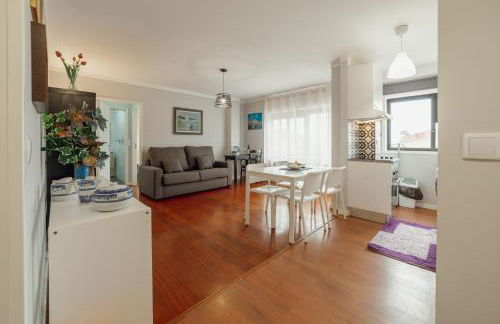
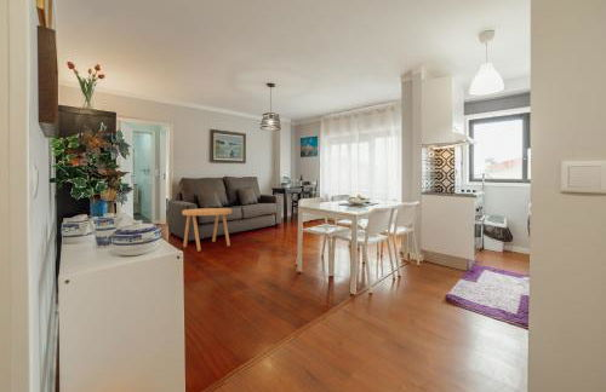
+ side table [181,207,233,253]
